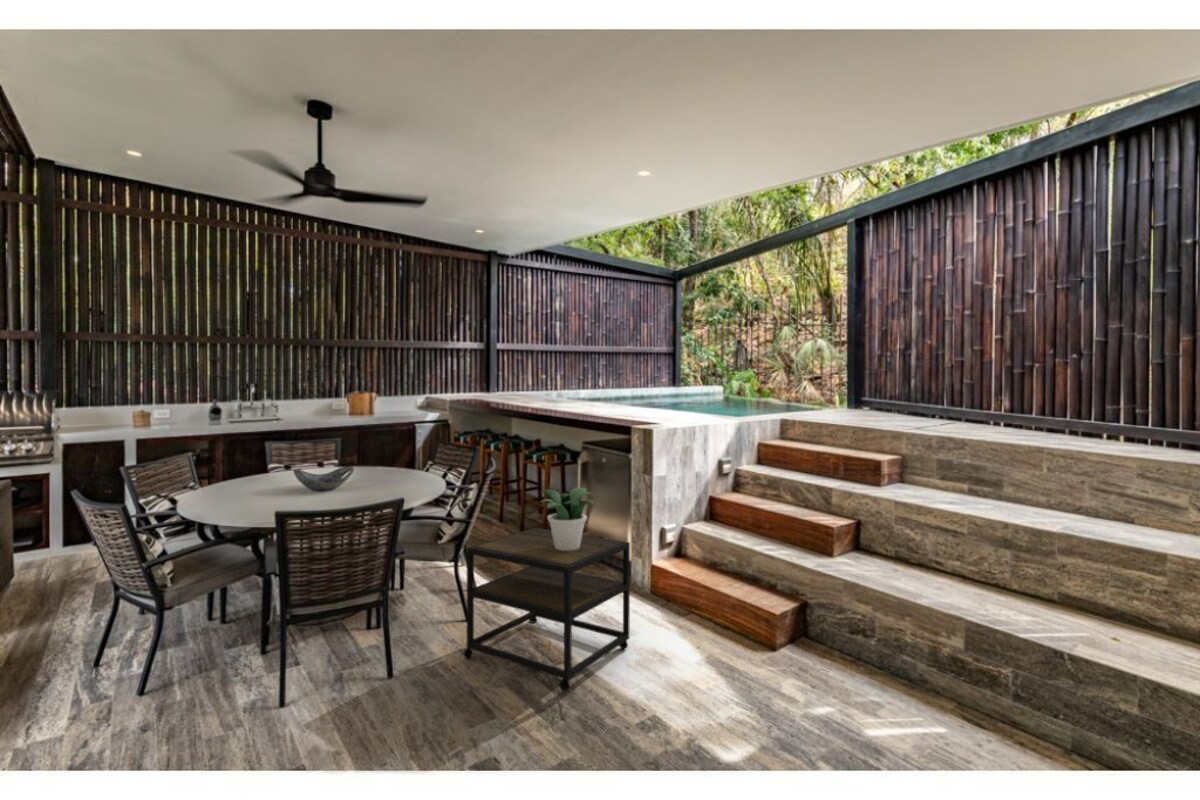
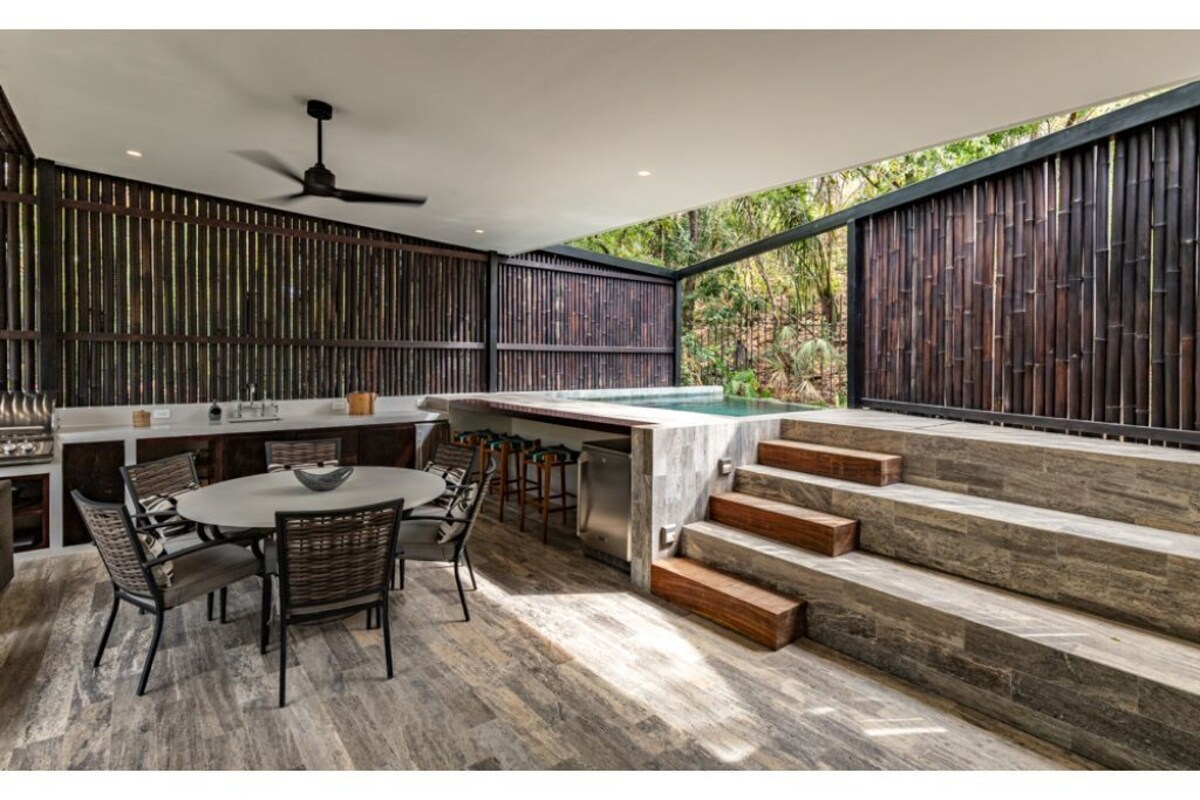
- potted plant [539,487,595,551]
- side table [463,527,631,692]
